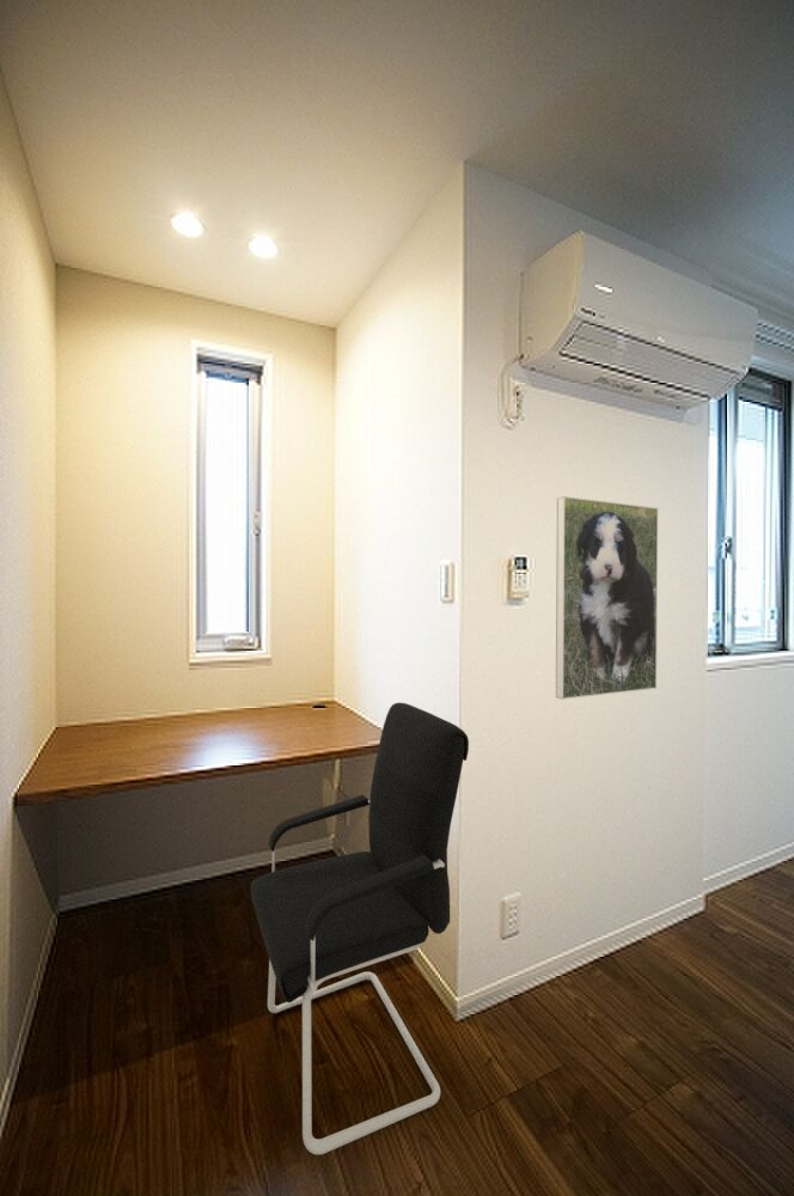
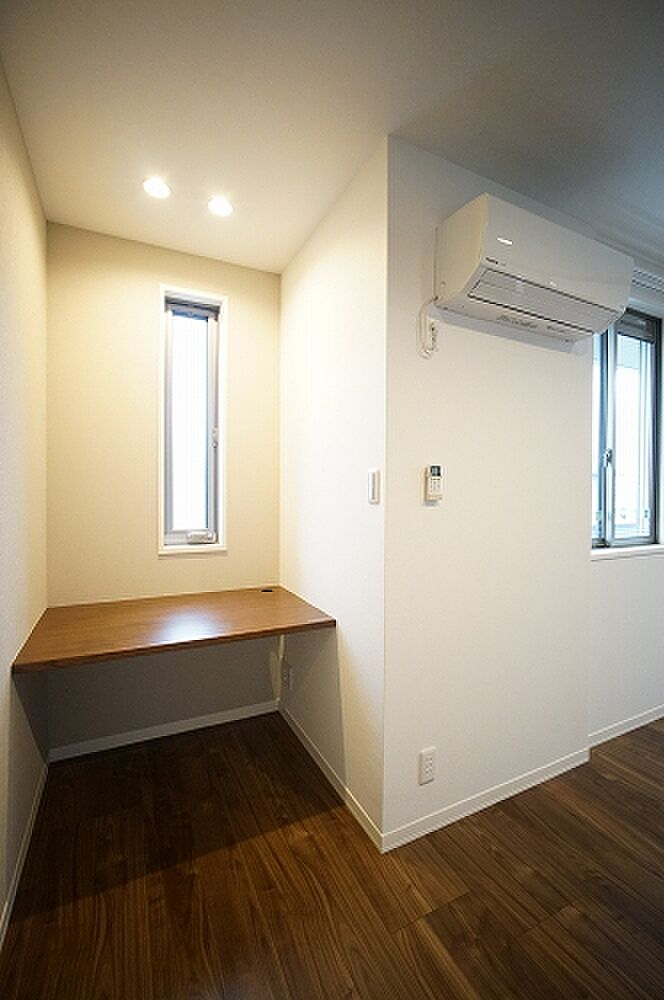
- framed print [555,495,659,701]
- office chair [250,702,470,1155]
